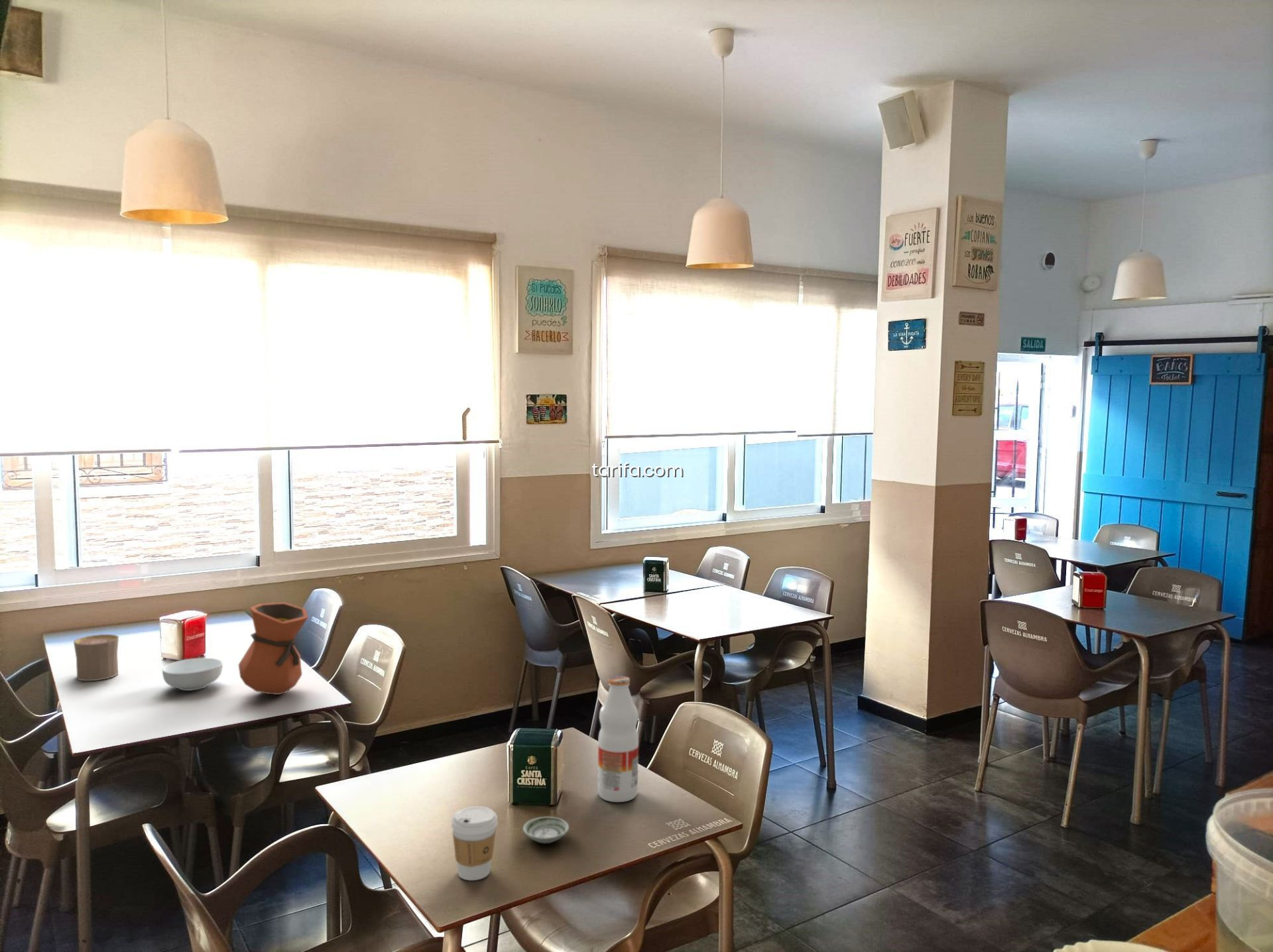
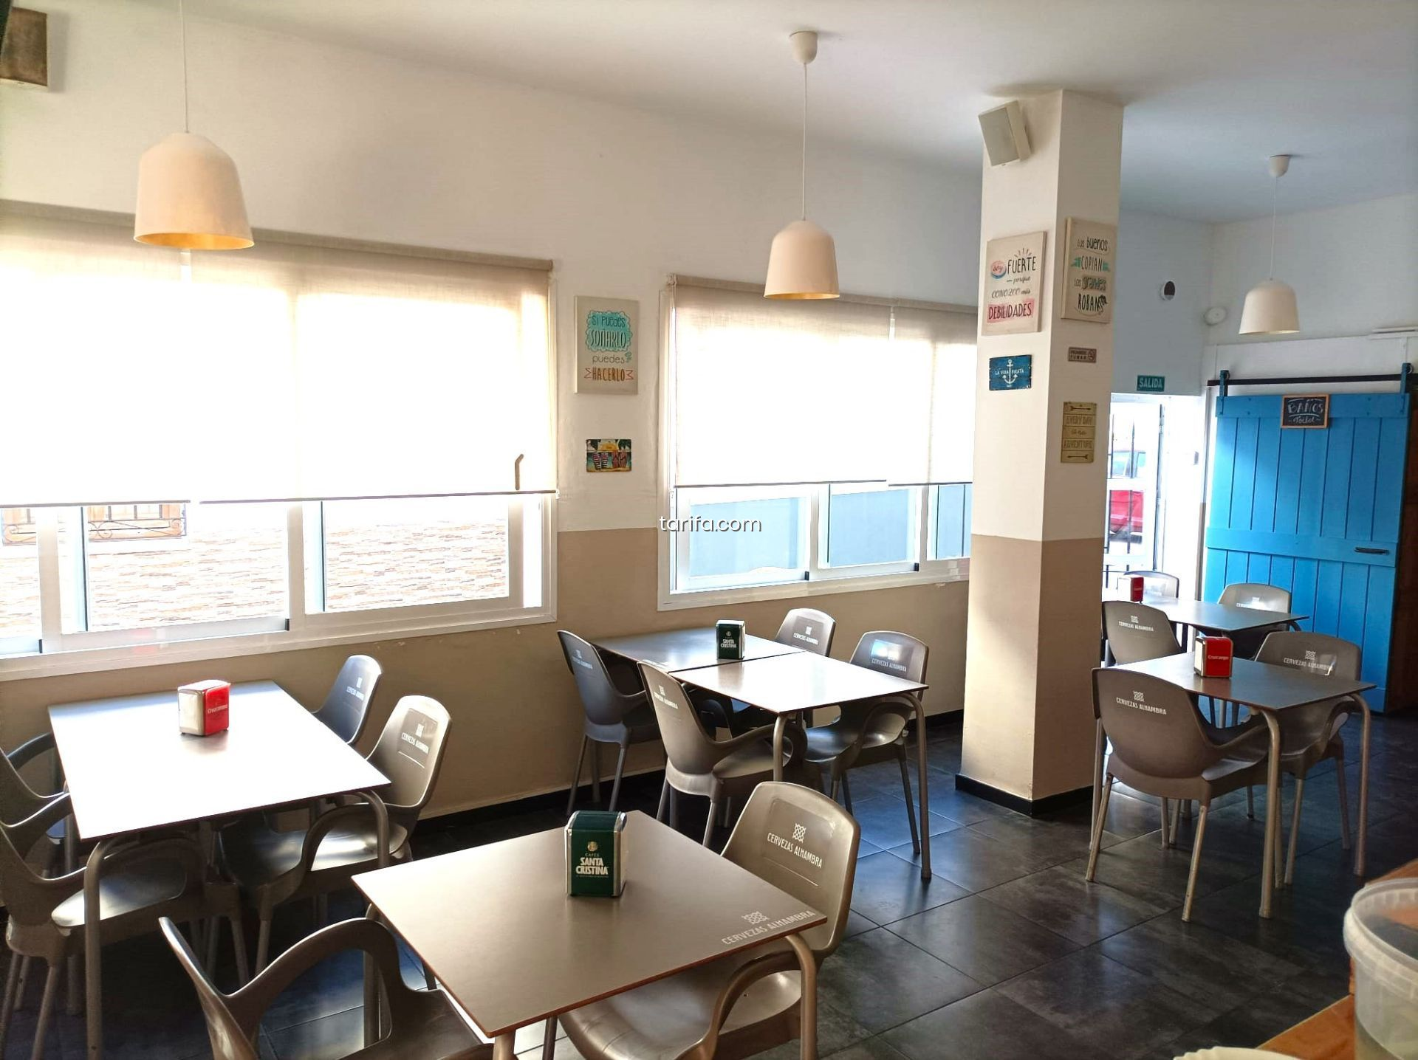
- cereal bowl [162,657,223,691]
- vase [238,601,309,695]
- juice bottle [597,675,639,803]
- coffee cup [451,805,498,881]
- cup [73,634,119,682]
- saucer [522,816,570,844]
